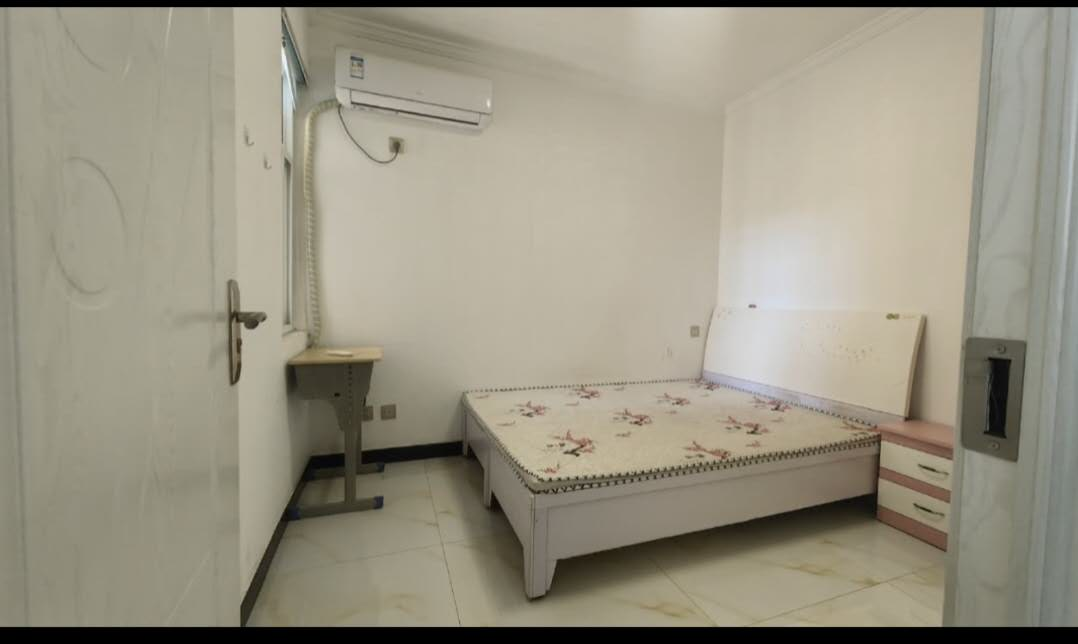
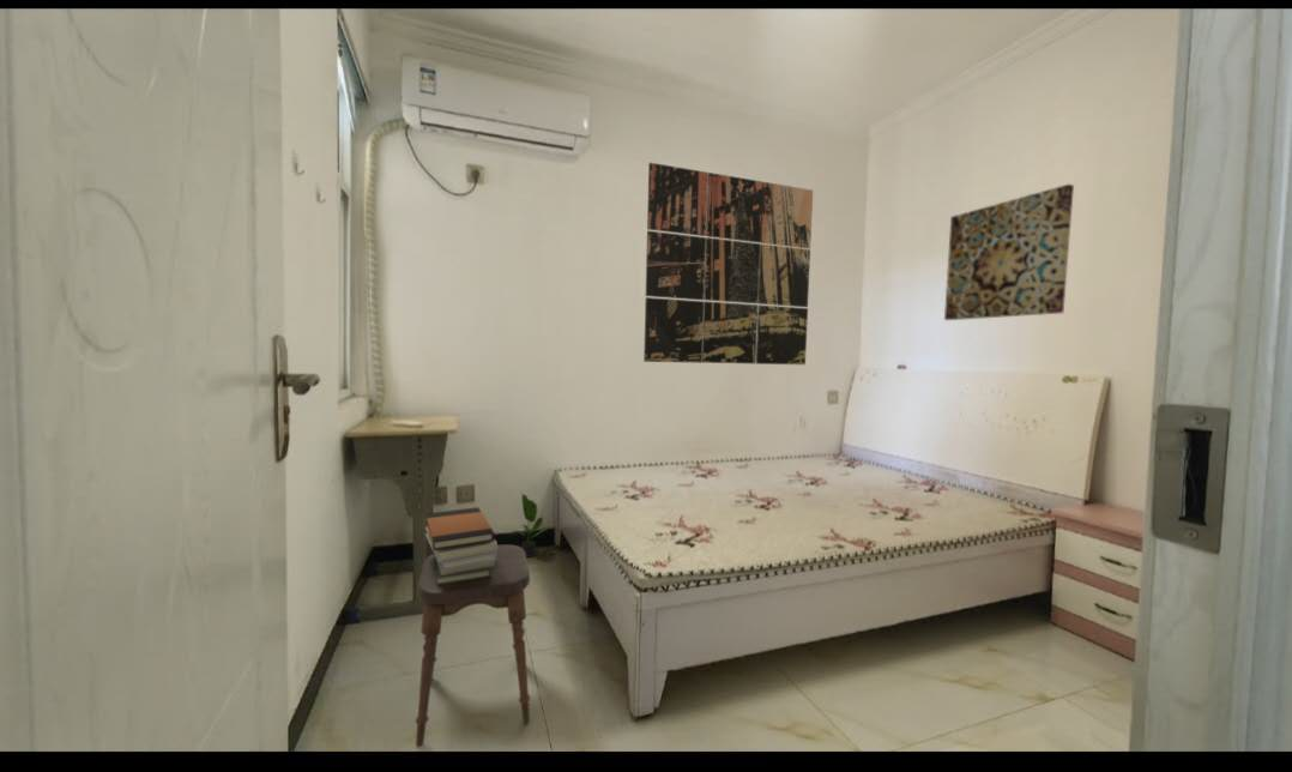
+ potted plant [513,493,549,559]
+ wall art [642,162,814,366]
+ stool [415,543,532,748]
+ book stack [424,506,499,585]
+ wall art [943,183,1075,321]
